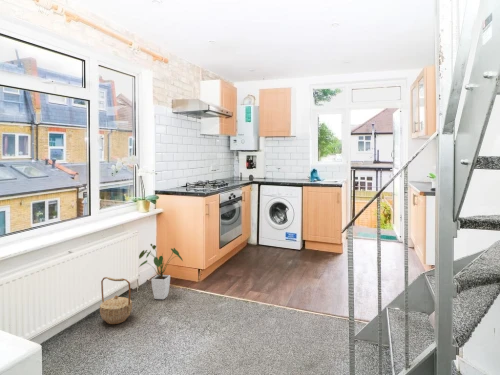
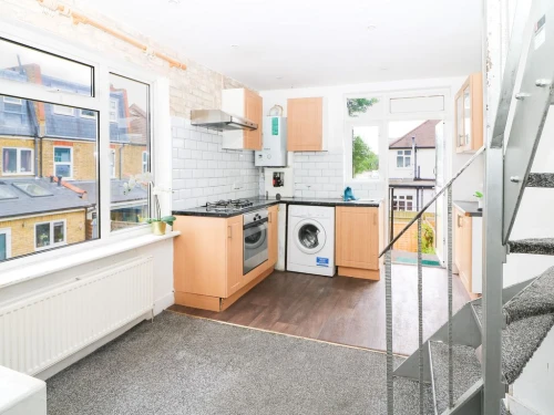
- house plant [137,243,184,300]
- basket [99,276,133,325]
